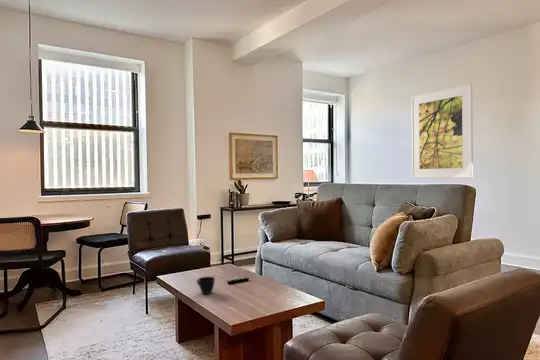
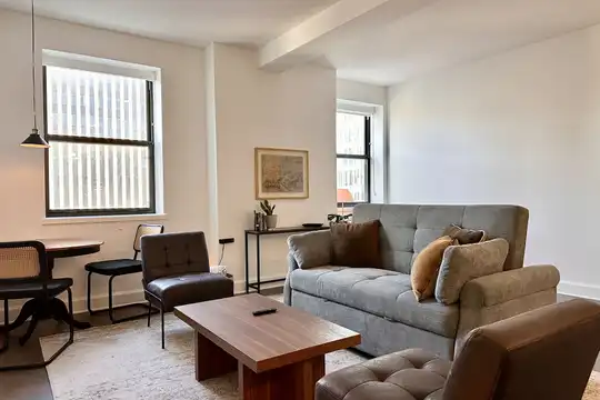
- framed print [410,83,474,179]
- cup [196,276,216,295]
